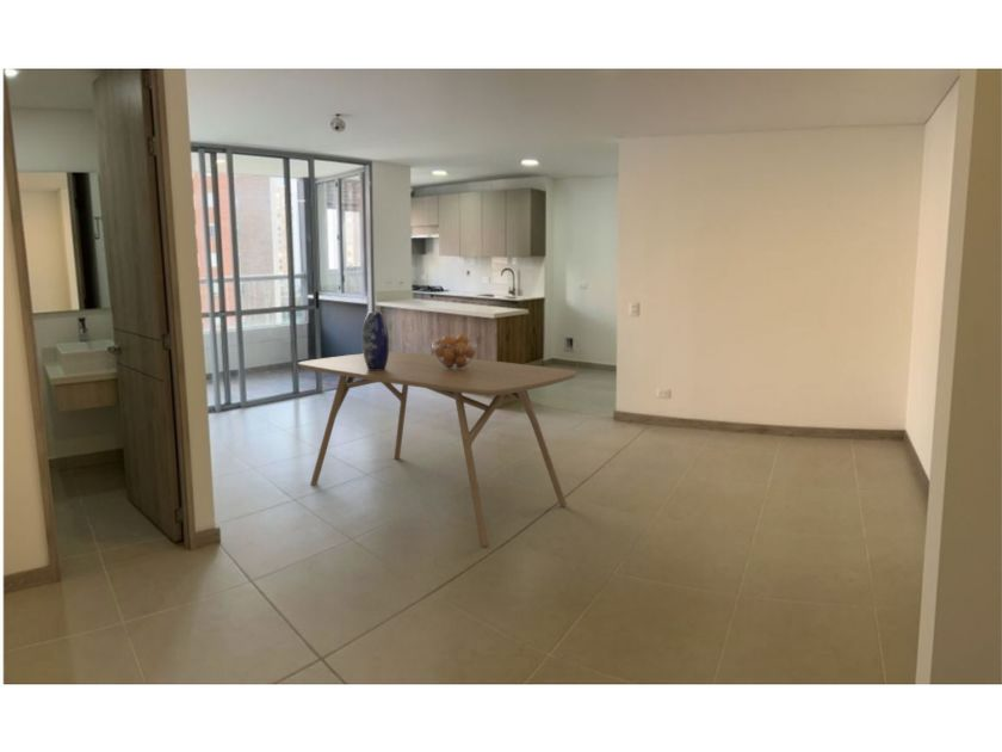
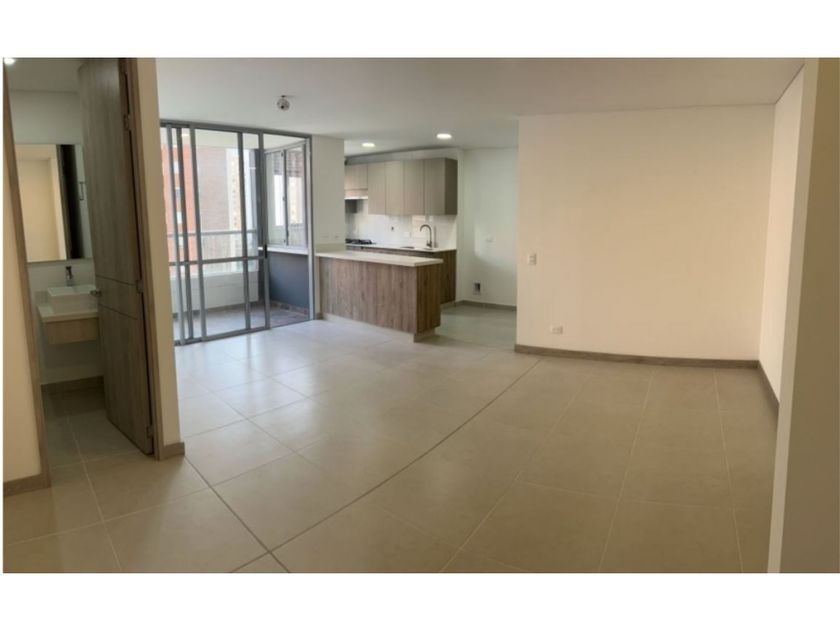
- vase [360,310,390,371]
- fruit basket [432,333,478,369]
- dining table [297,351,579,547]
